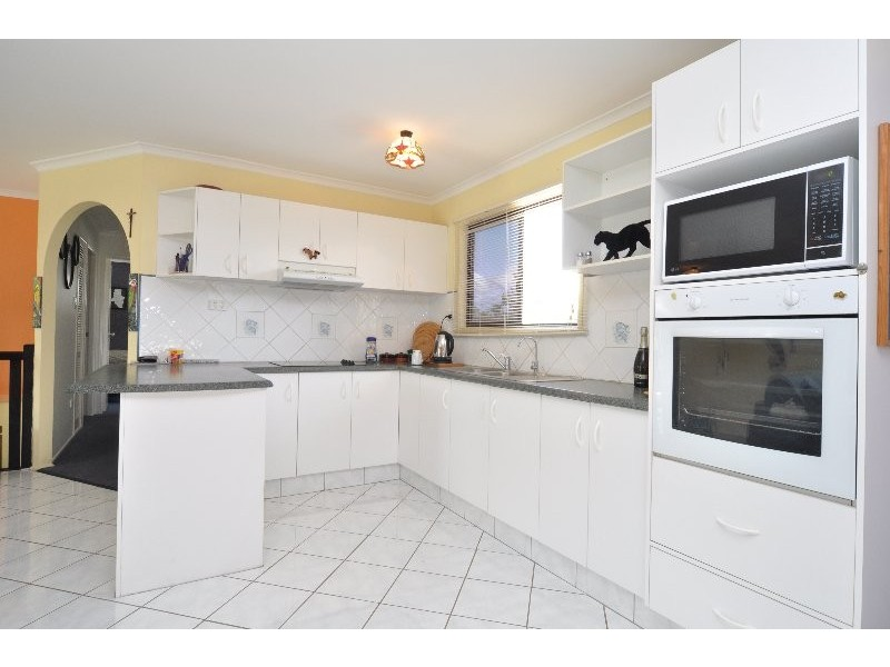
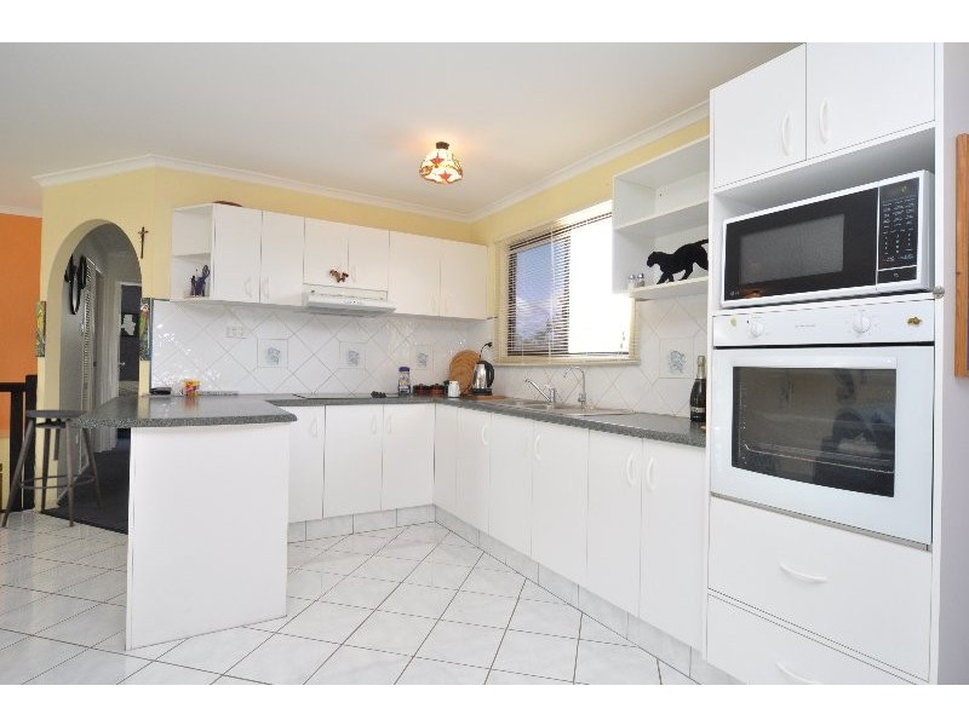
+ stool [0,409,104,529]
